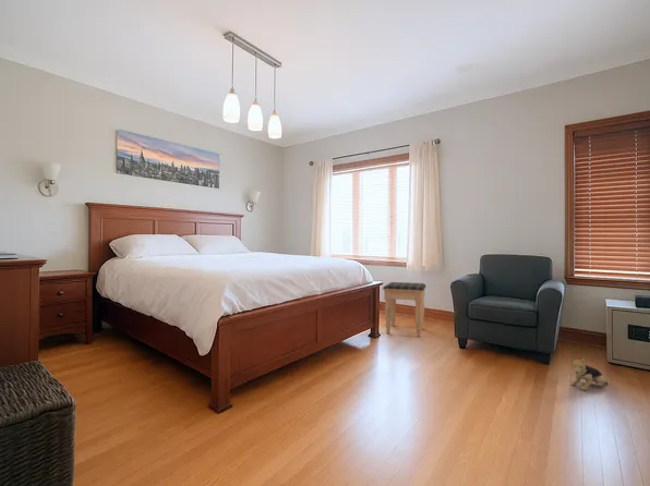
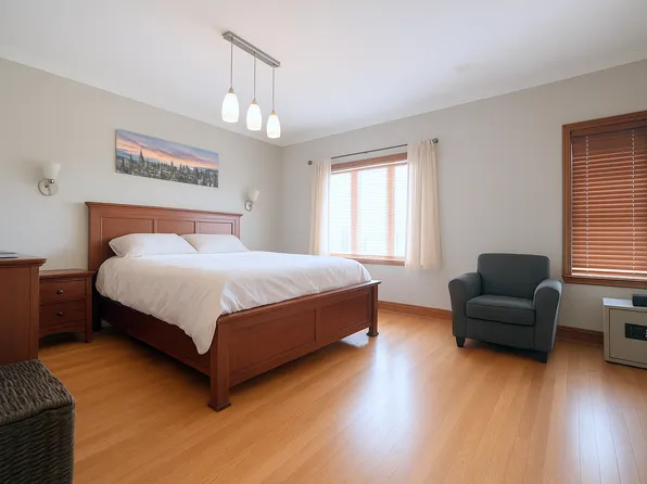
- plush toy [569,357,609,391]
- footstool [382,281,428,338]
